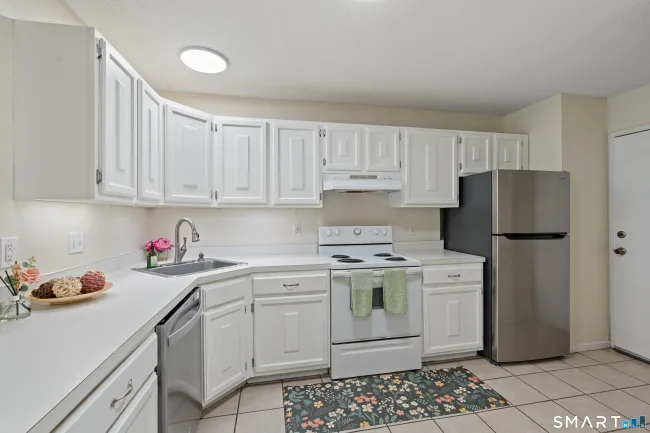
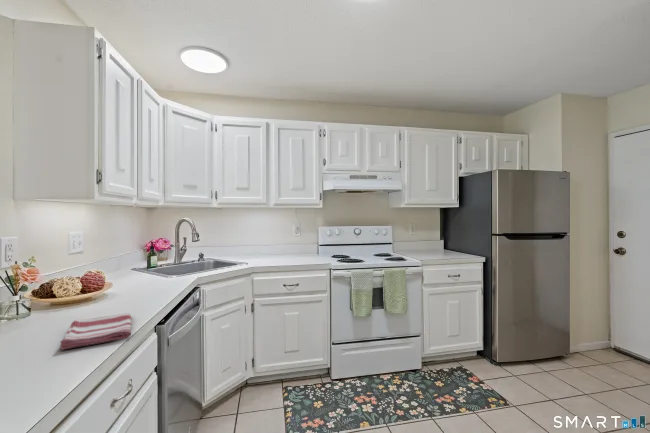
+ dish towel [58,312,133,351]
